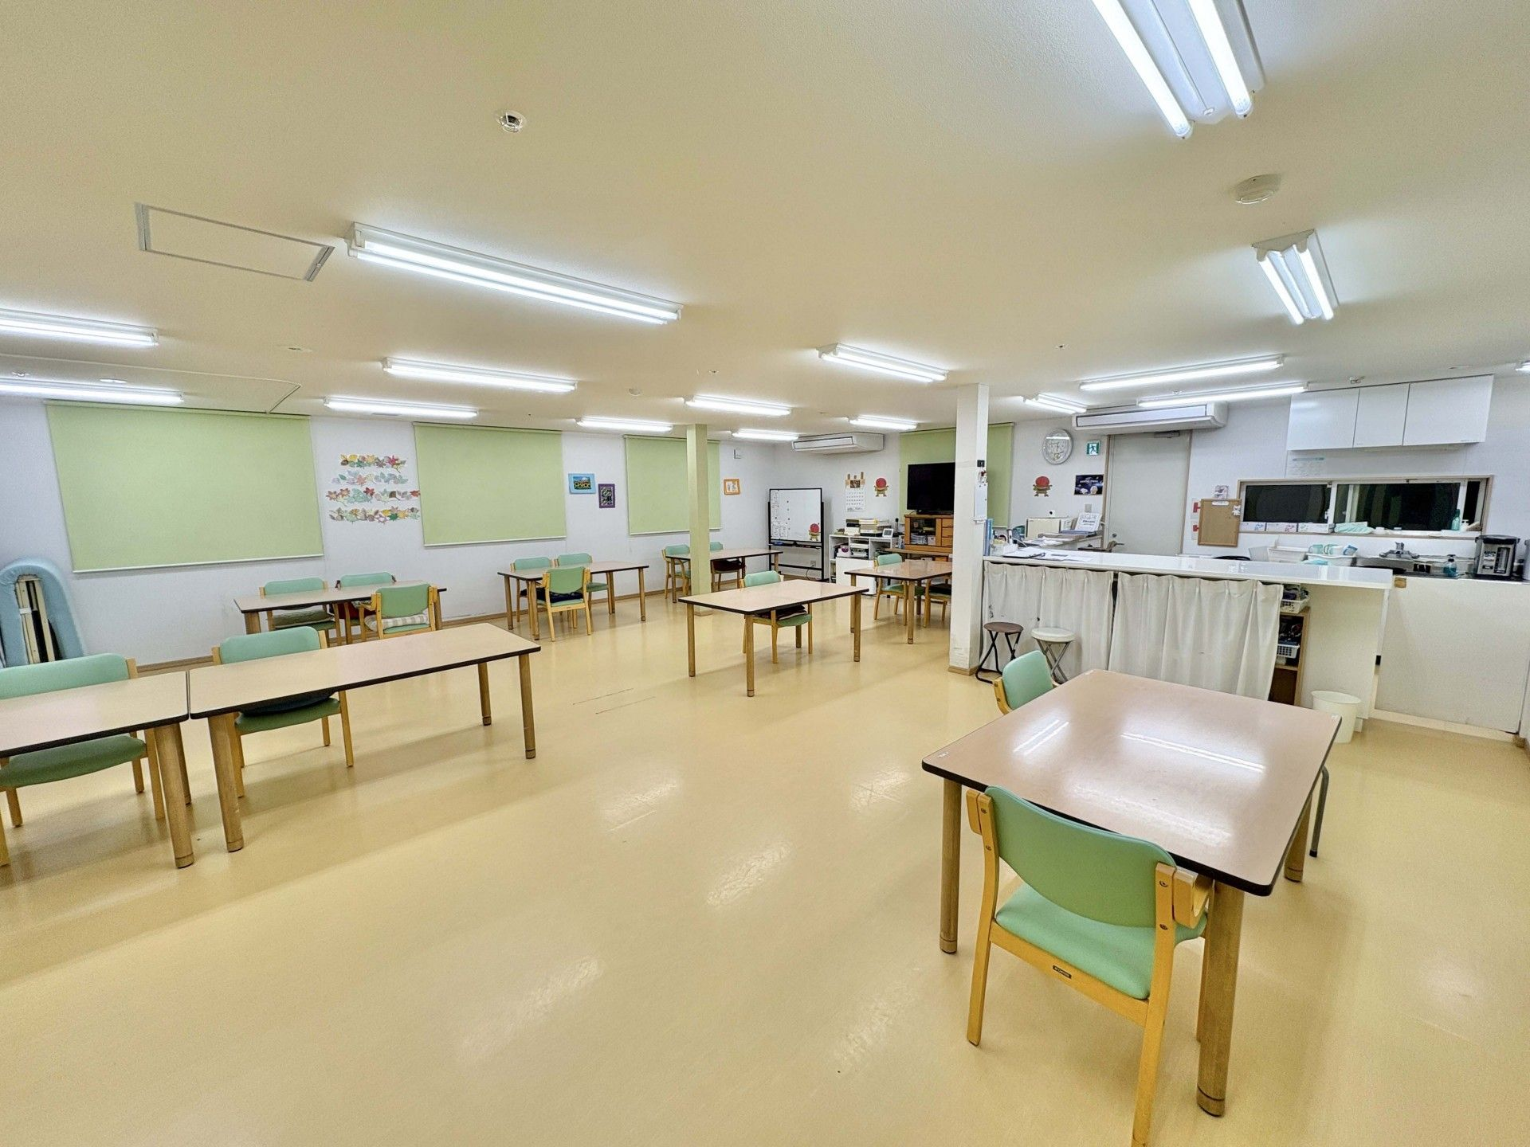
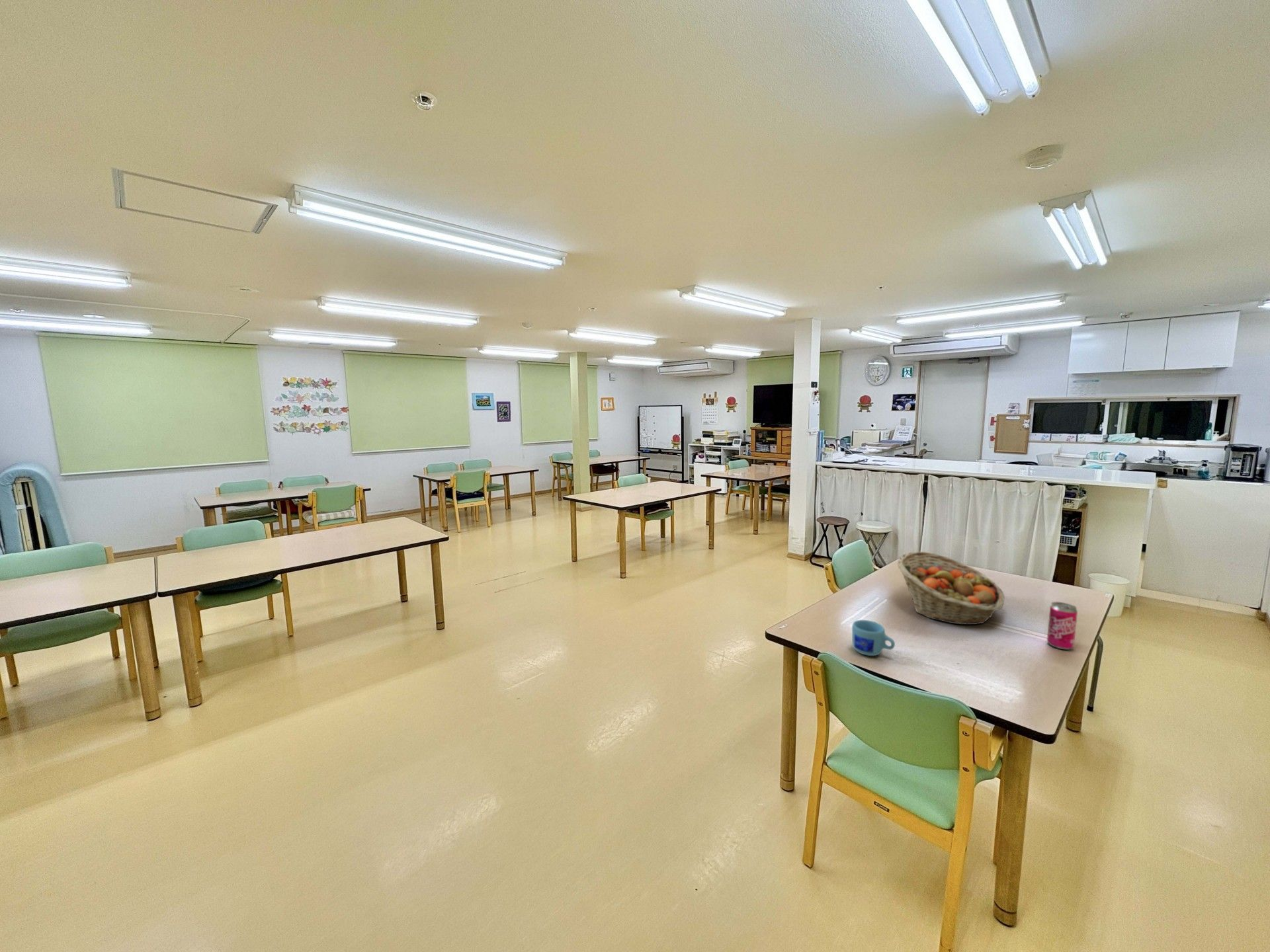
+ mug [851,619,896,656]
+ fruit basket [897,551,1005,625]
+ beverage can [1046,602,1078,651]
